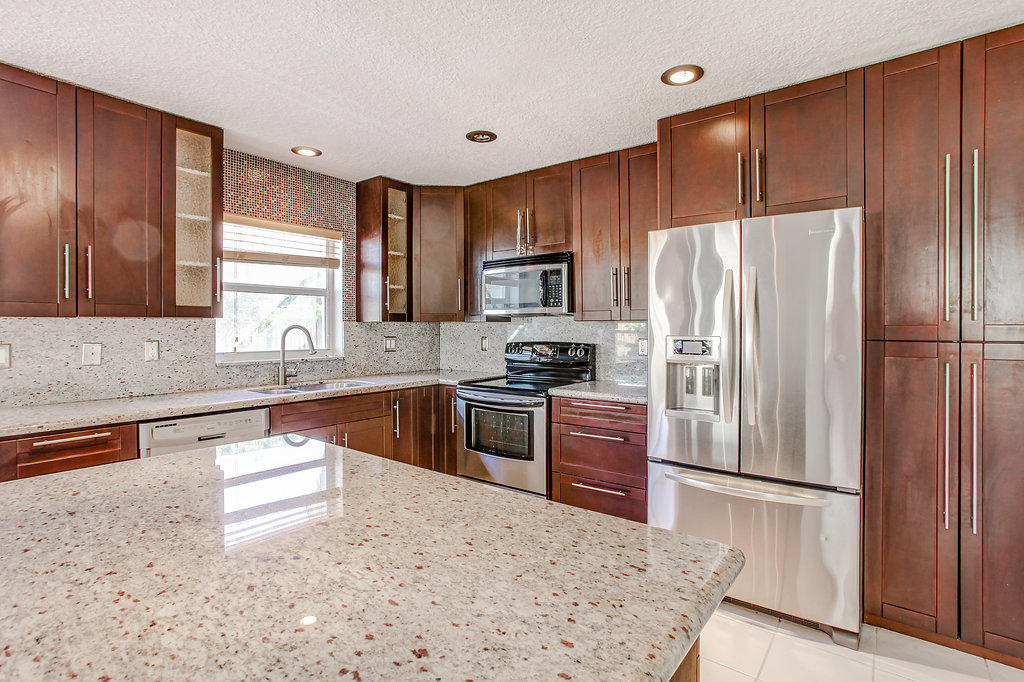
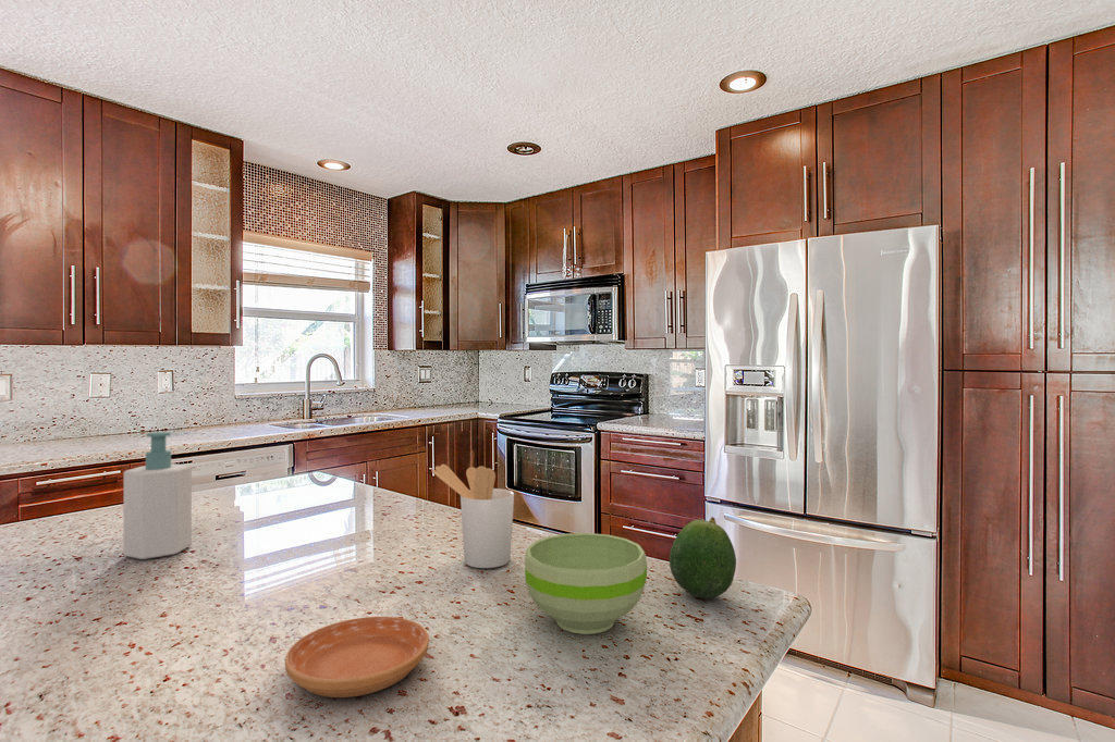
+ soap bottle [122,431,193,560]
+ bowl [524,532,648,635]
+ saucer [284,616,430,698]
+ utensil holder [431,463,515,569]
+ fruit [669,516,737,599]
